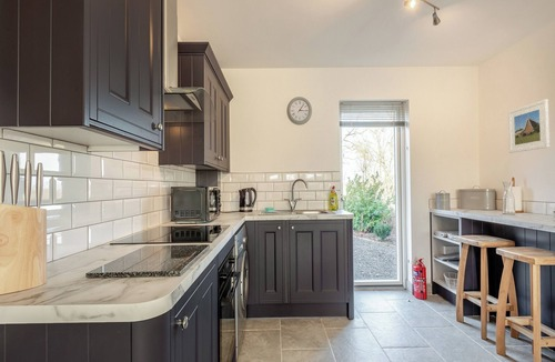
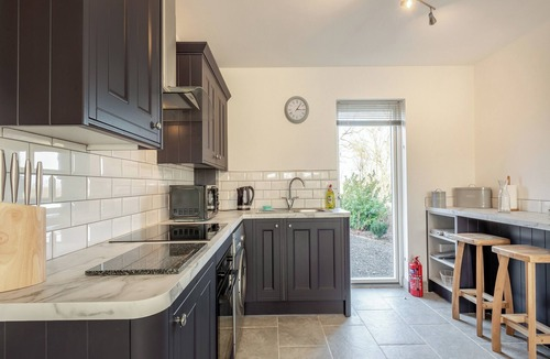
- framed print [507,98,551,154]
